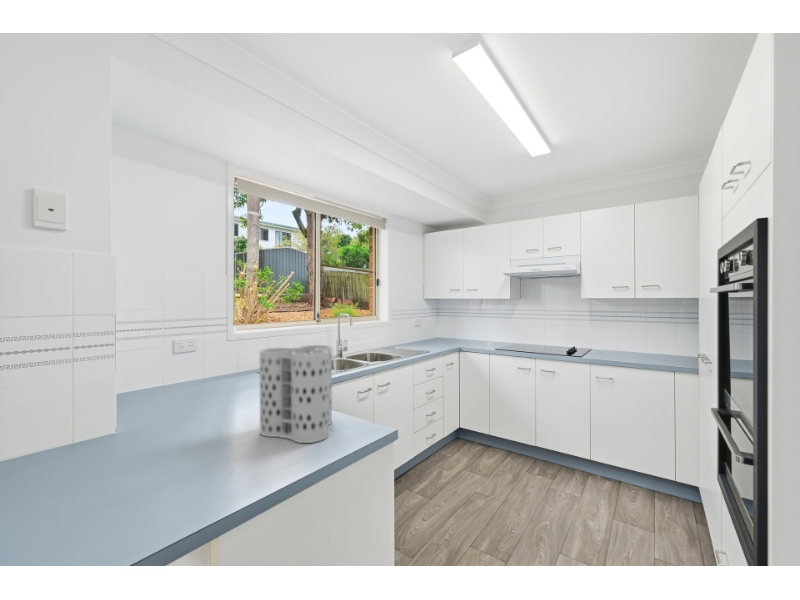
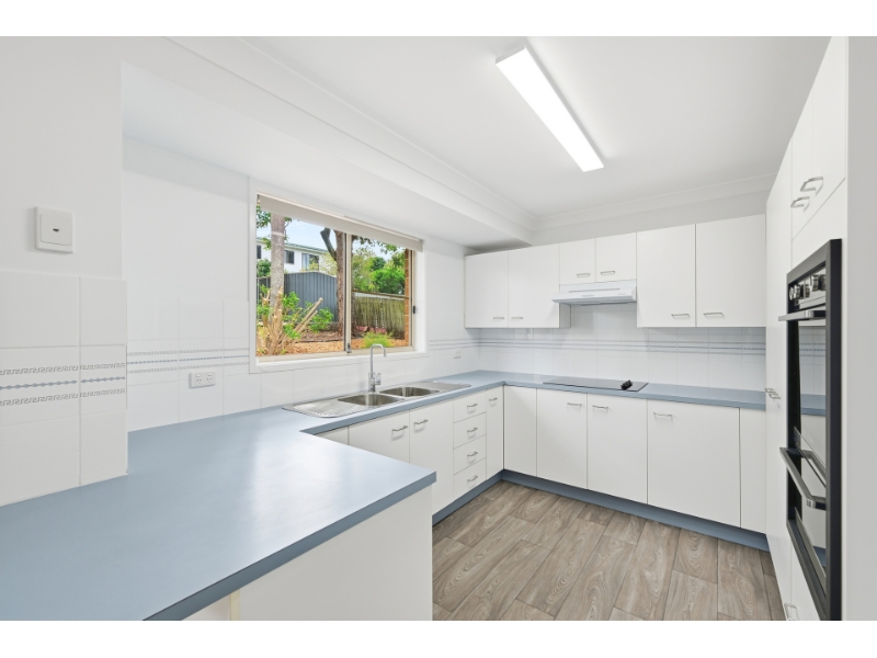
- utensil holder [259,344,333,444]
